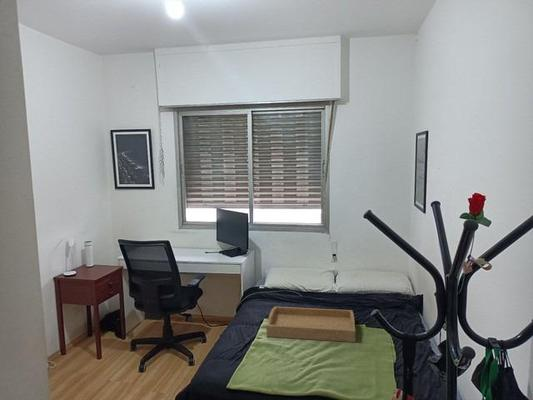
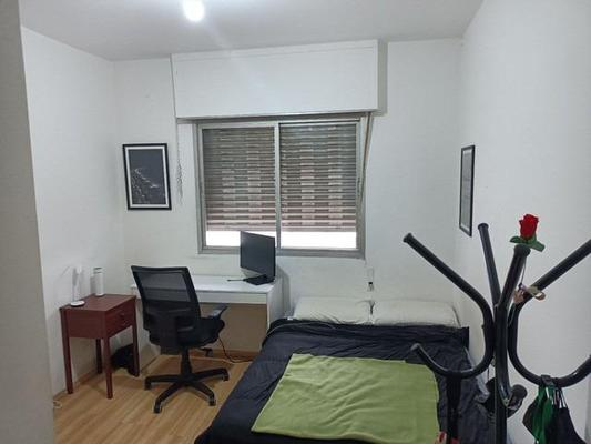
- serving tray [266,305,356,343]
